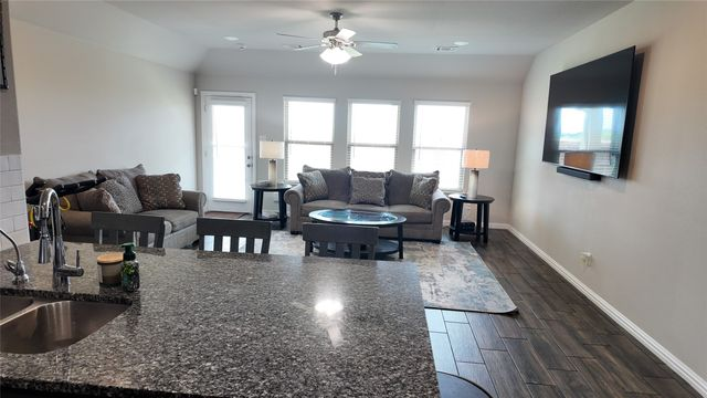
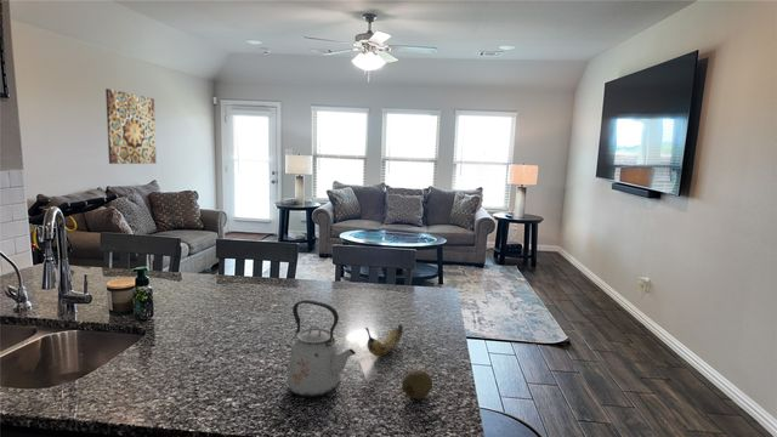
+ banana [364,324,404,357]
+ kettle [285,299,357,398]
+ fruit [401,369,433,401]
+ wall art [104,87,158,165]
